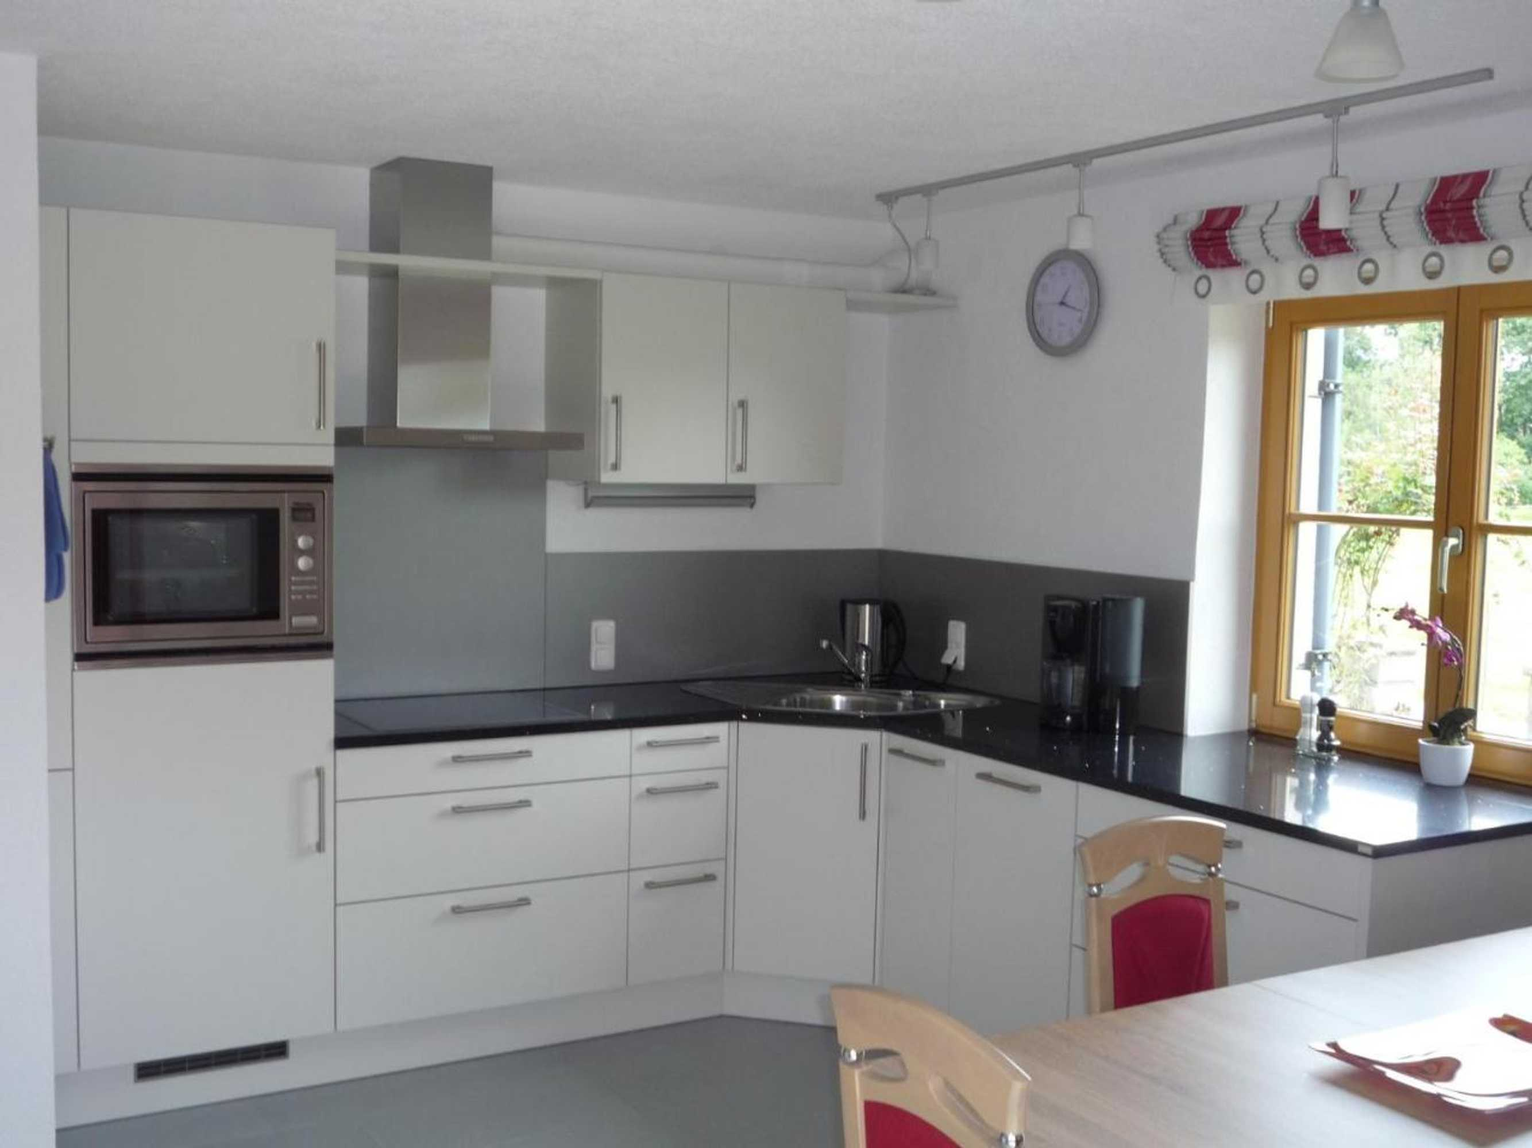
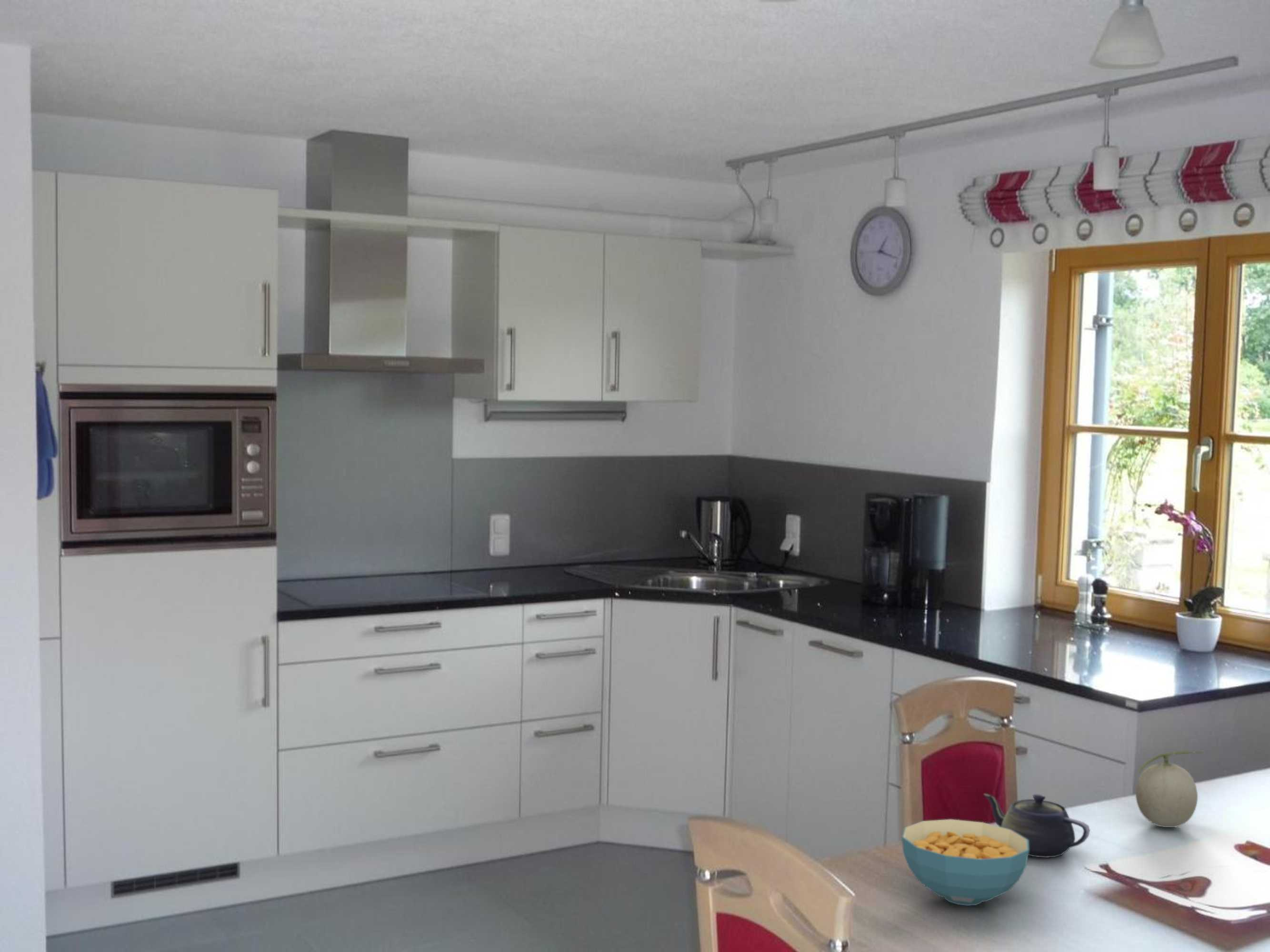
+ teapot [983,793,1090,858]
+ cereal bowl [901,819,1029,906]
+ fruit [1135,750,1205,828]
